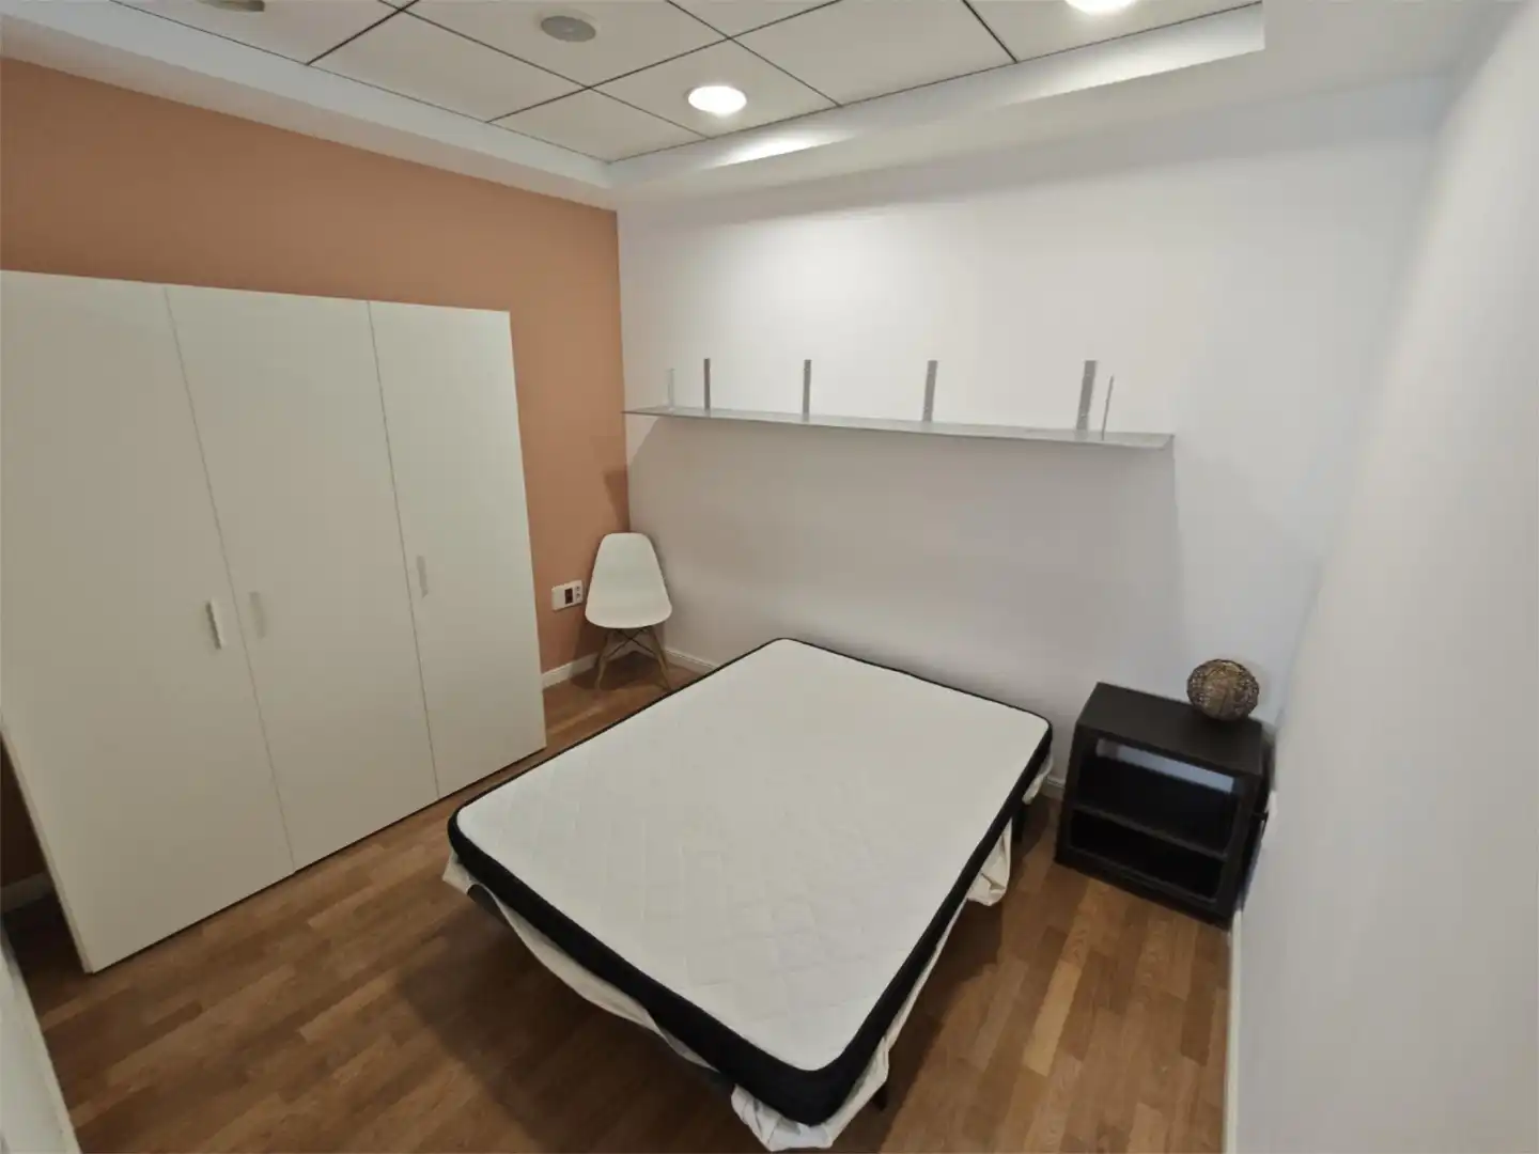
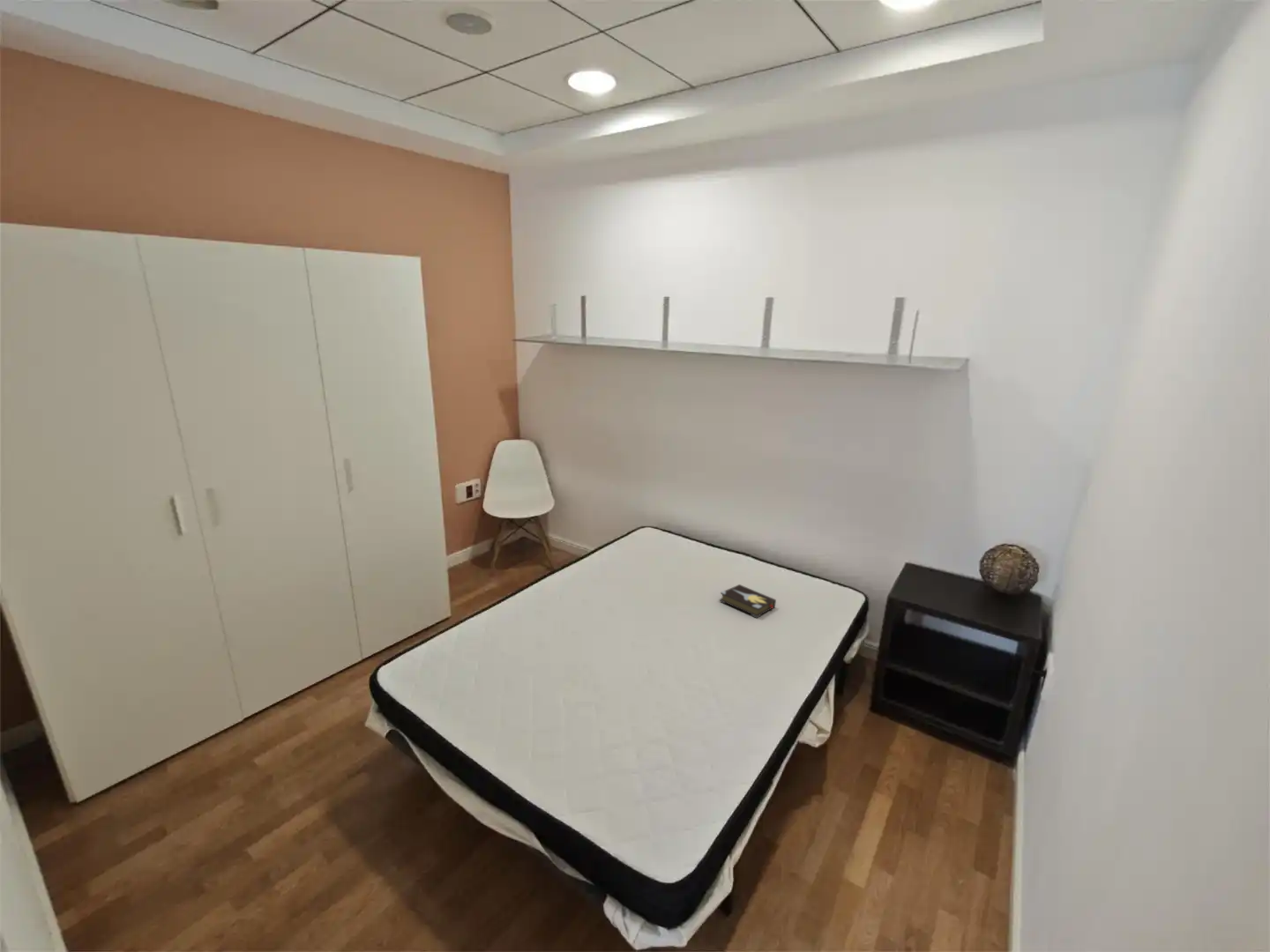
+ hardback book [719,584,777,619]
